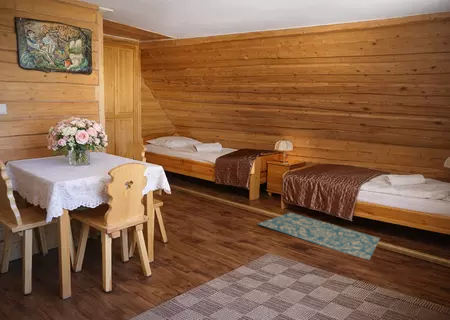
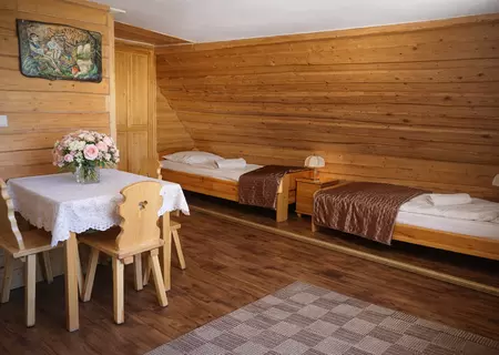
- rug [257,211,381,261]
